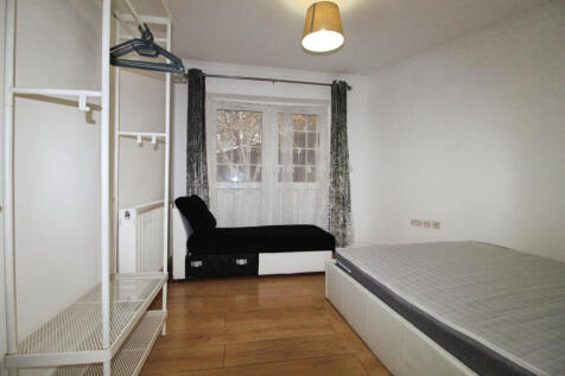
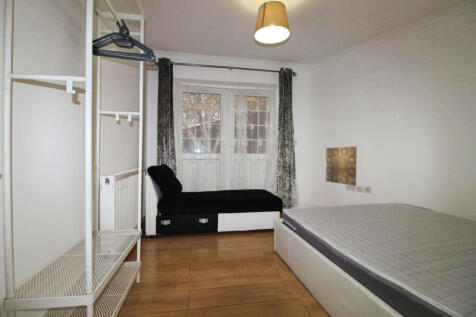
+ wall art [325,145,358,187]
